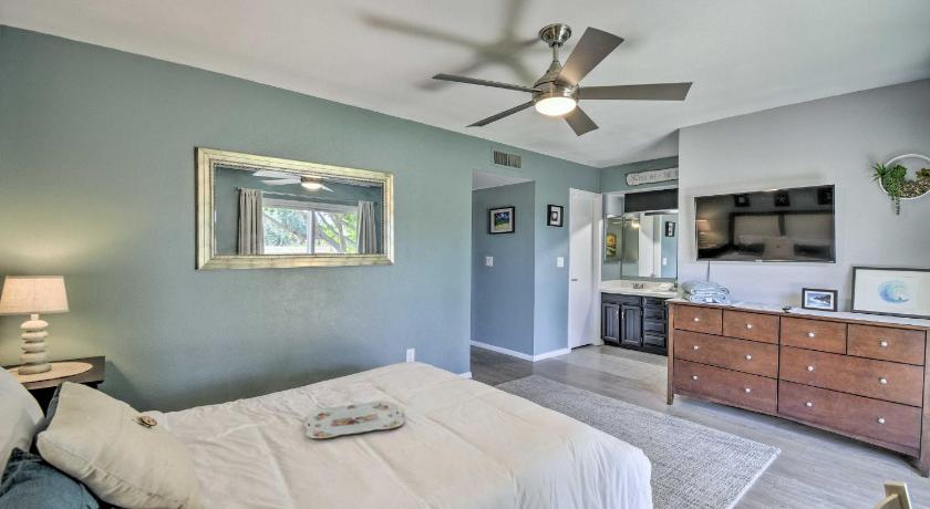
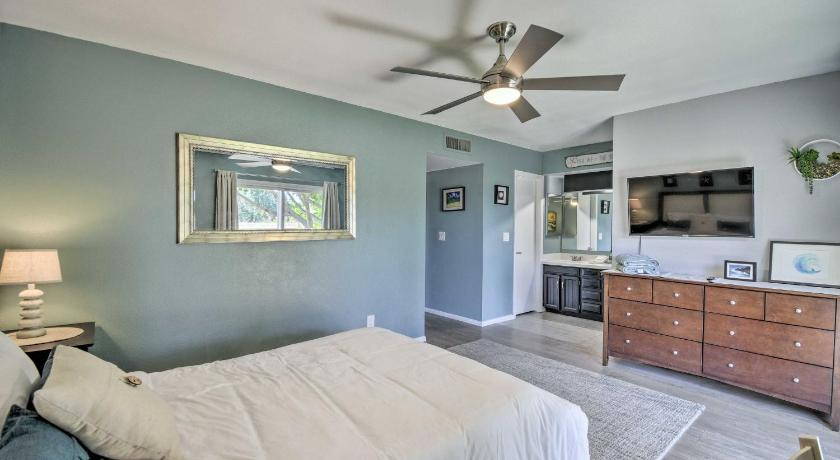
- serving tray [302,399,405,439]
